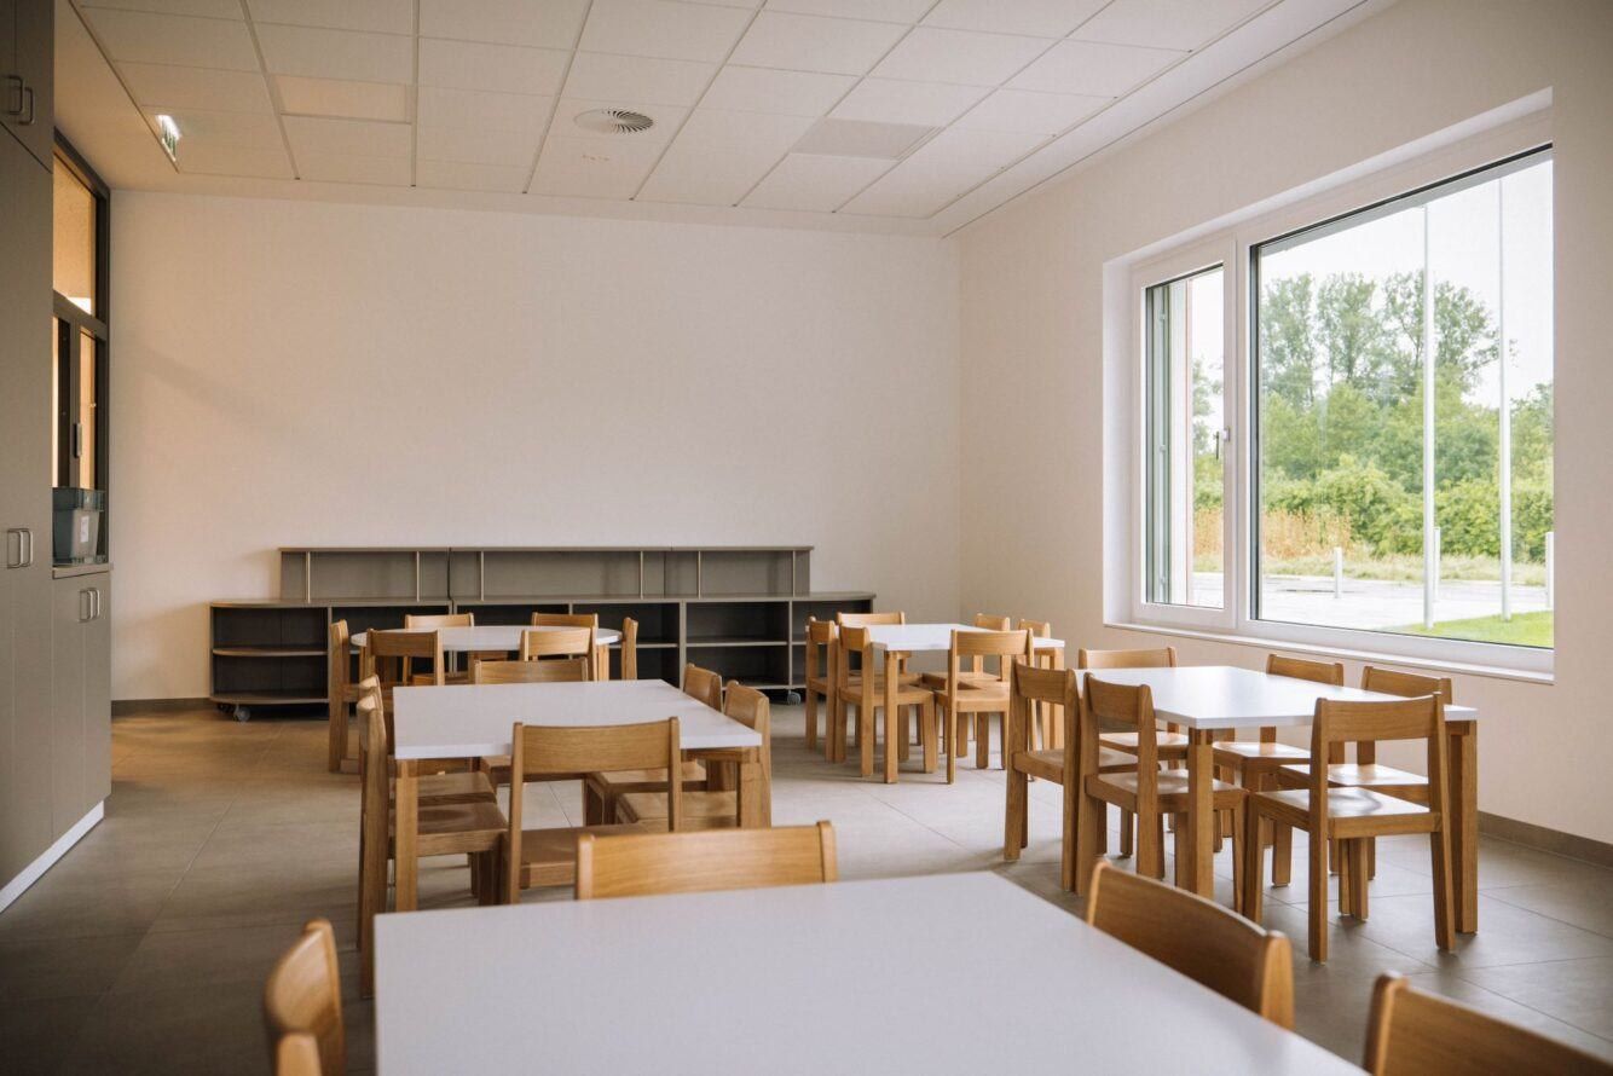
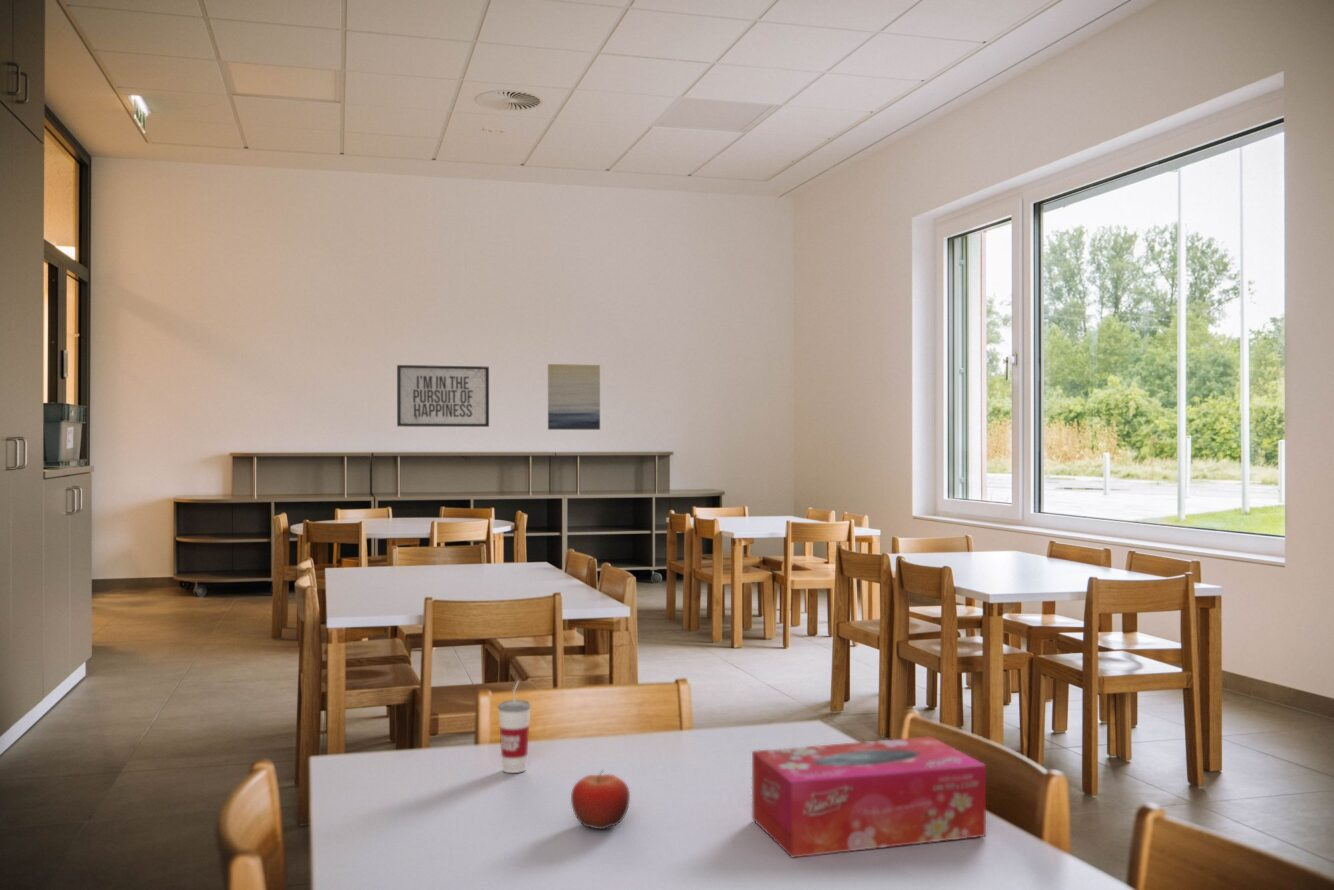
+ tissue box [751,735,987,859]
+ wall art [547,363,601,431]
+ cup [497,679,532,774]
+ fruit [570,769,631,830]
+ mirror [396,364,490,428]
